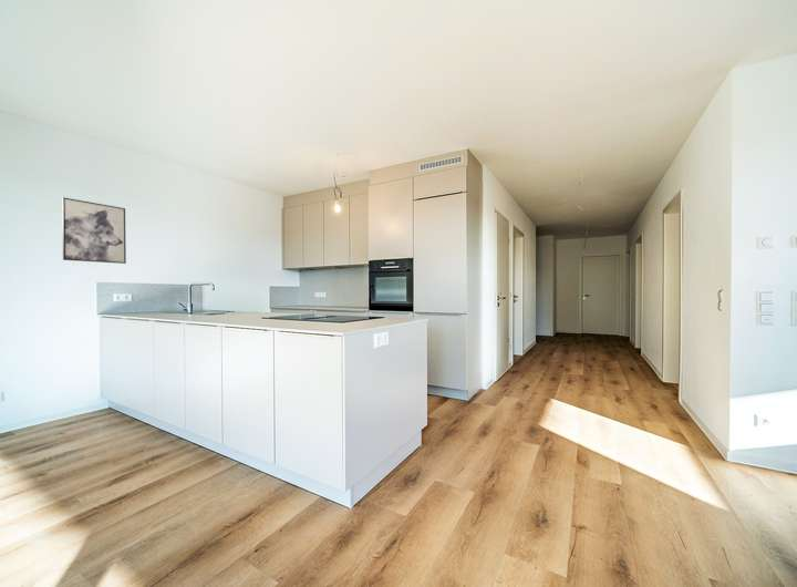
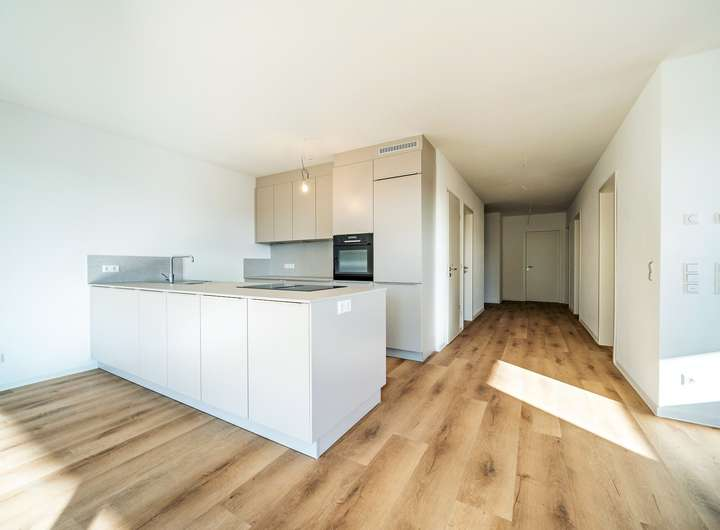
- wall art [61,196,127,265]
